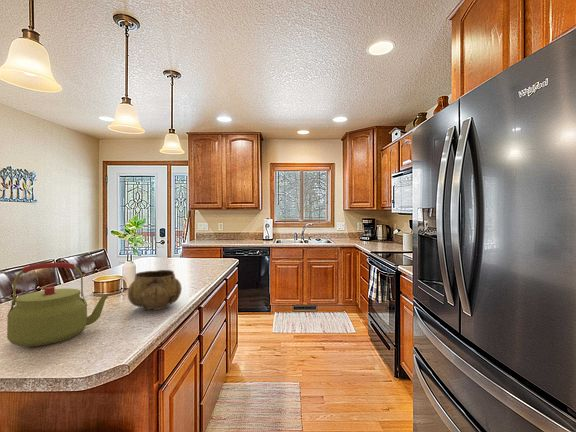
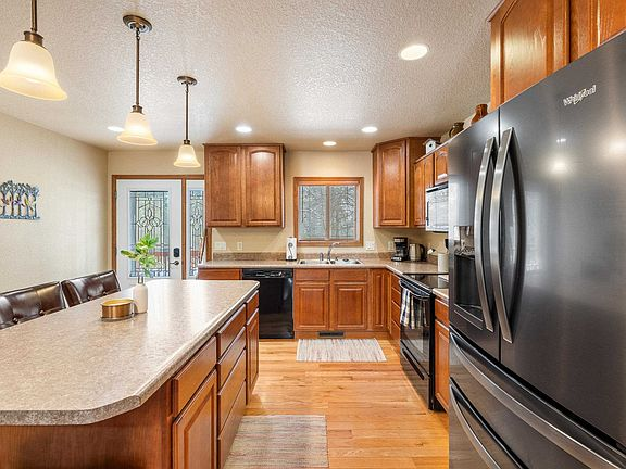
- decorative bowl [127,269,183,311]
- kettle [6,262,109,347]
